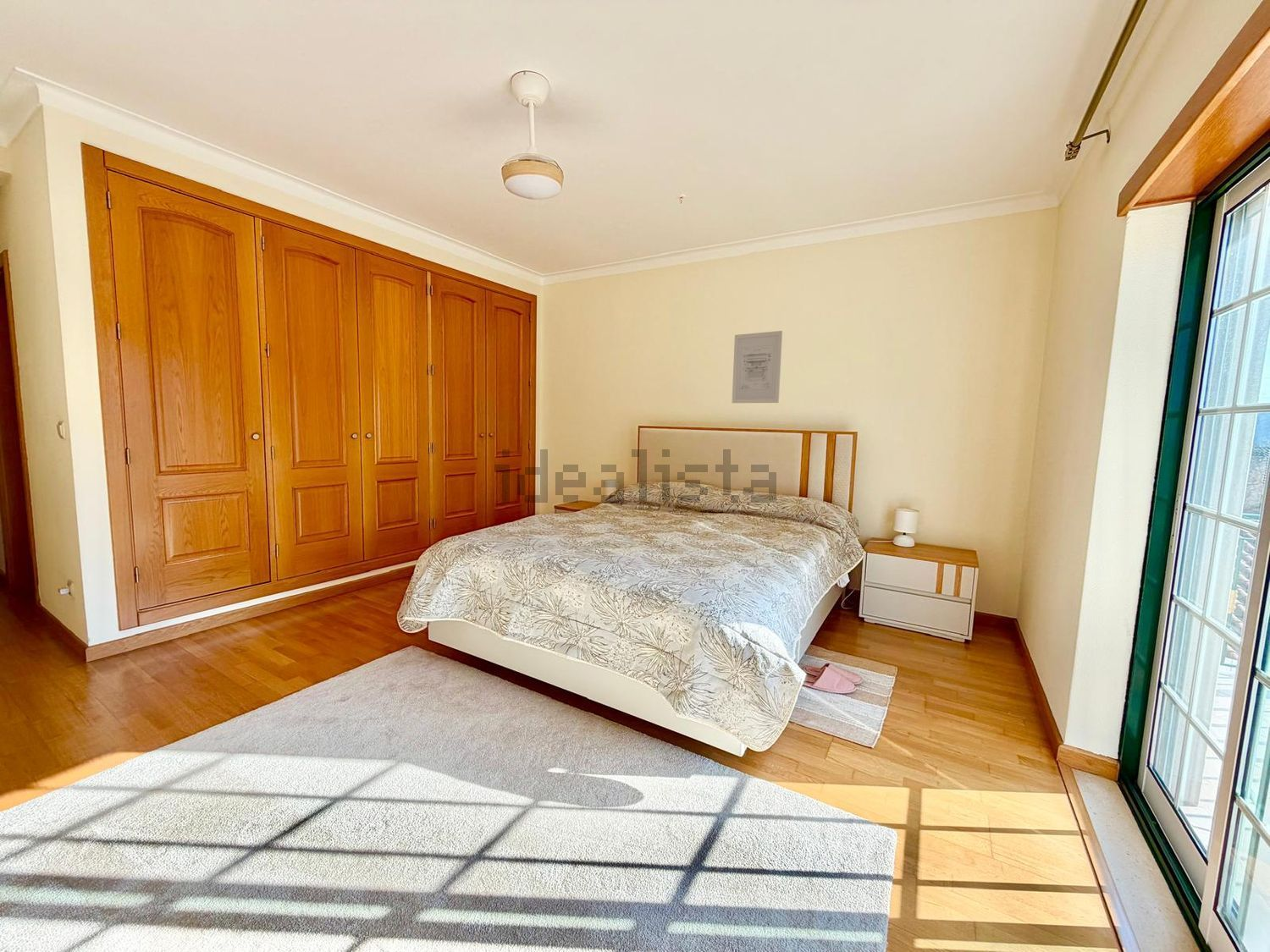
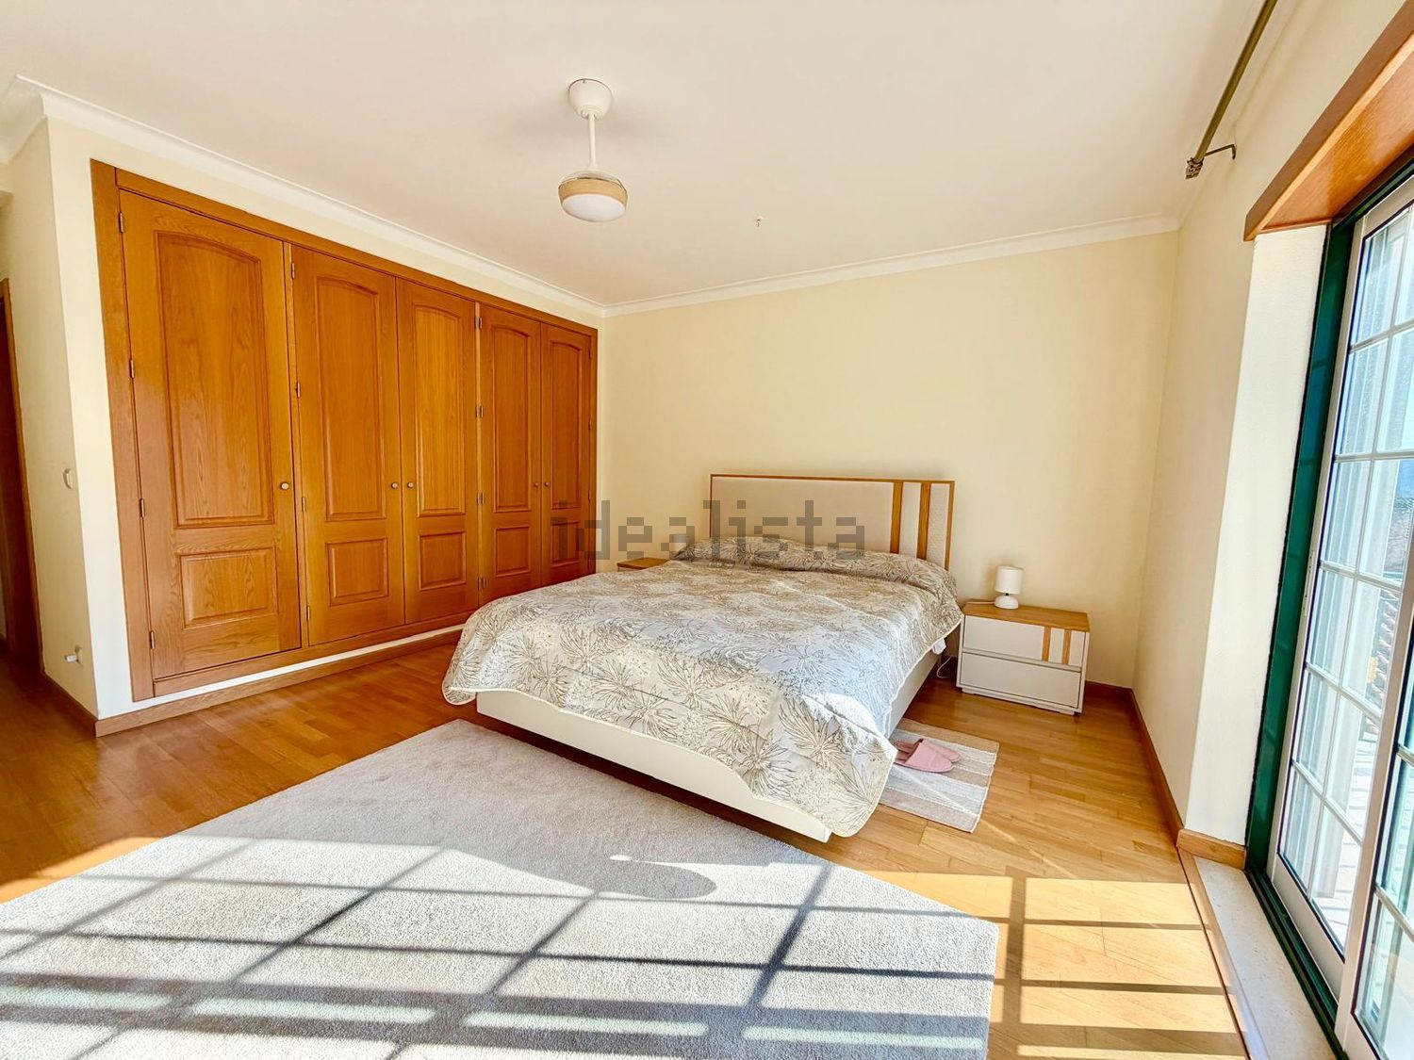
- wall art [732,330,783,404]
